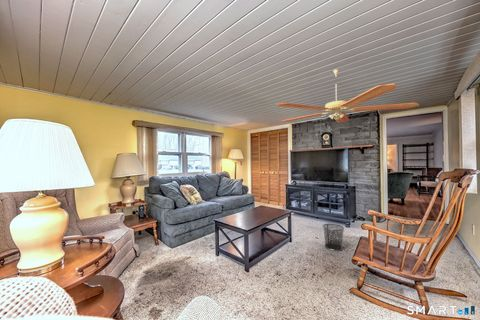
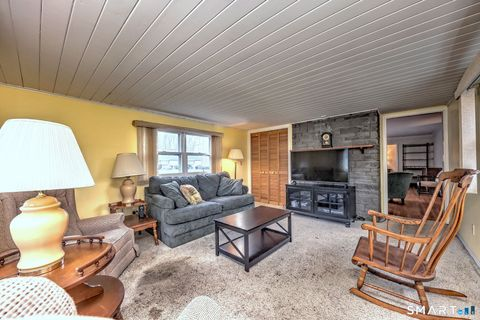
- waste bin [322,223,345,252]
- ceiling fan [276,68,420,123]
